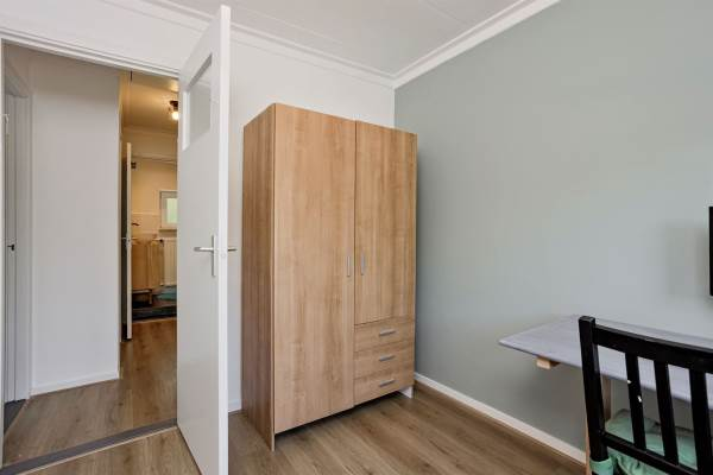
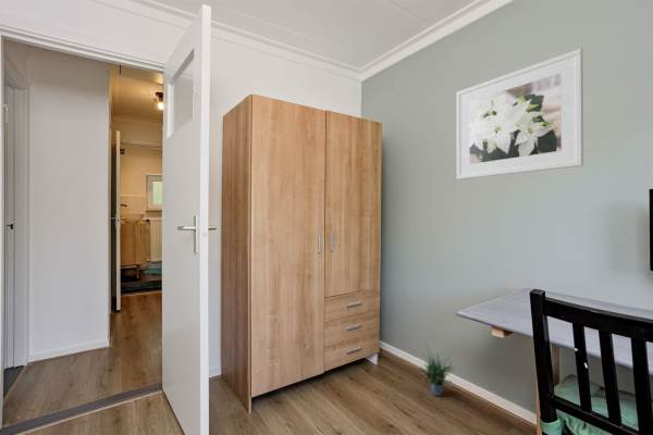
+ potted plant [411,343,459,397]
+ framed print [455,48,584,181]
